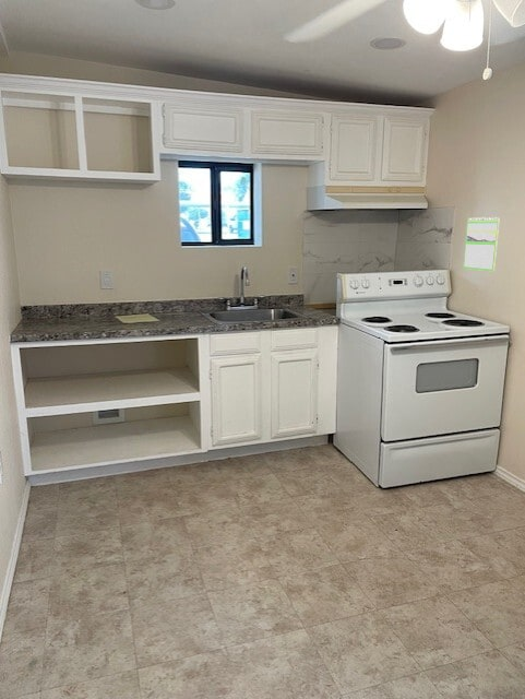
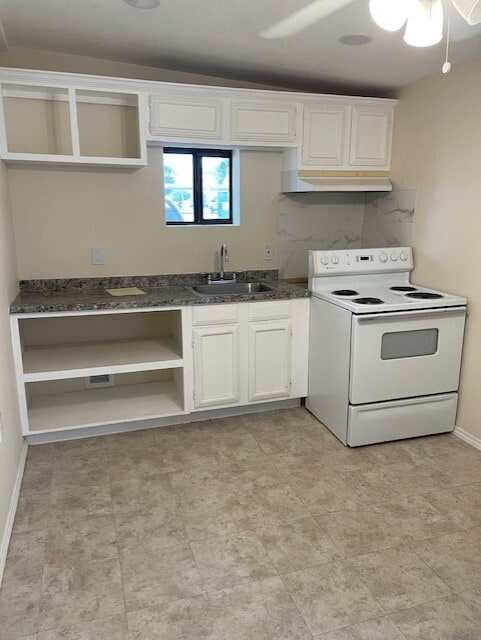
- calendar [463,216,500,272]
